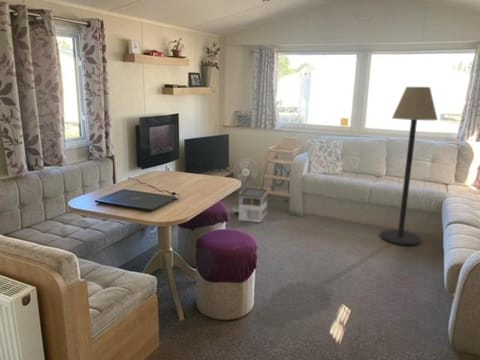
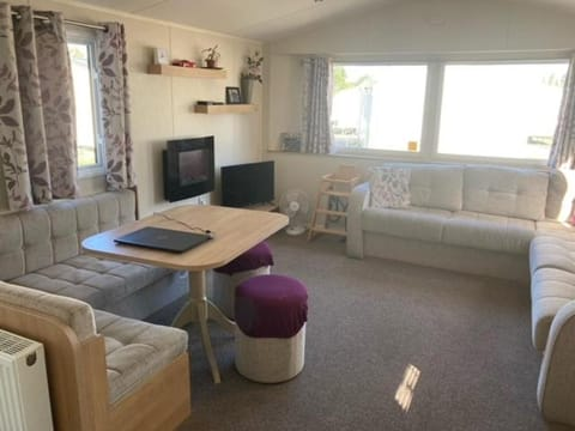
- architectural model [231,187,268,223]
- floor lamp [379,86,439,246]
